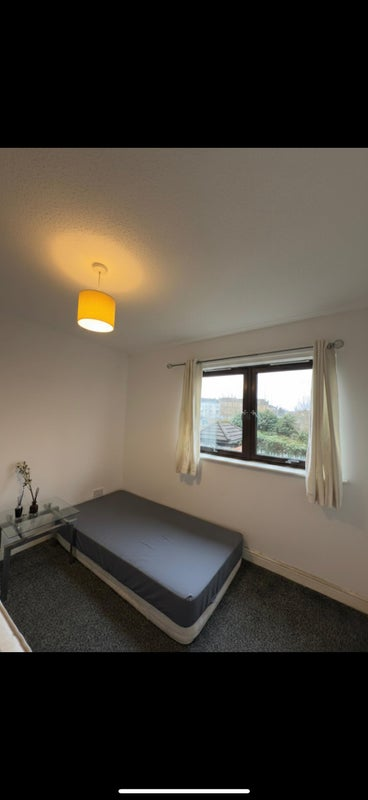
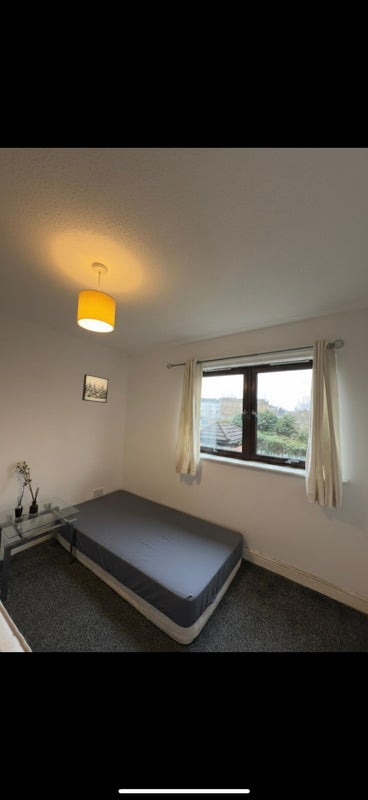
+ wall art [81,373,109,404]
